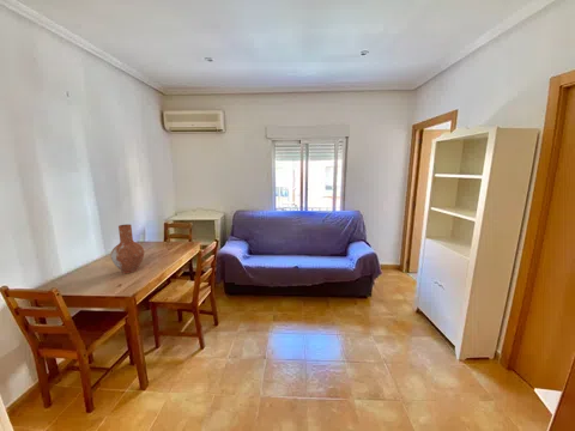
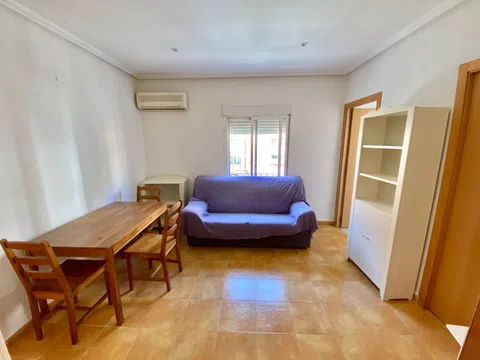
- vase [110,223,145,274]
